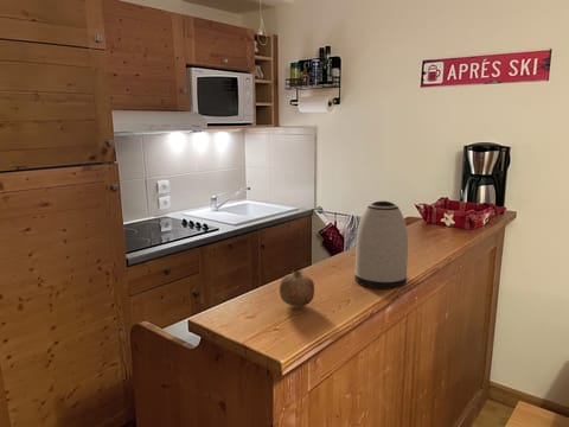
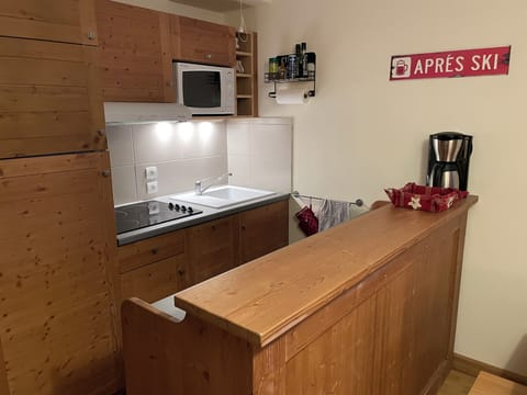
- fruit [279,269,315,308]
- kettle [353,199,409,291]
